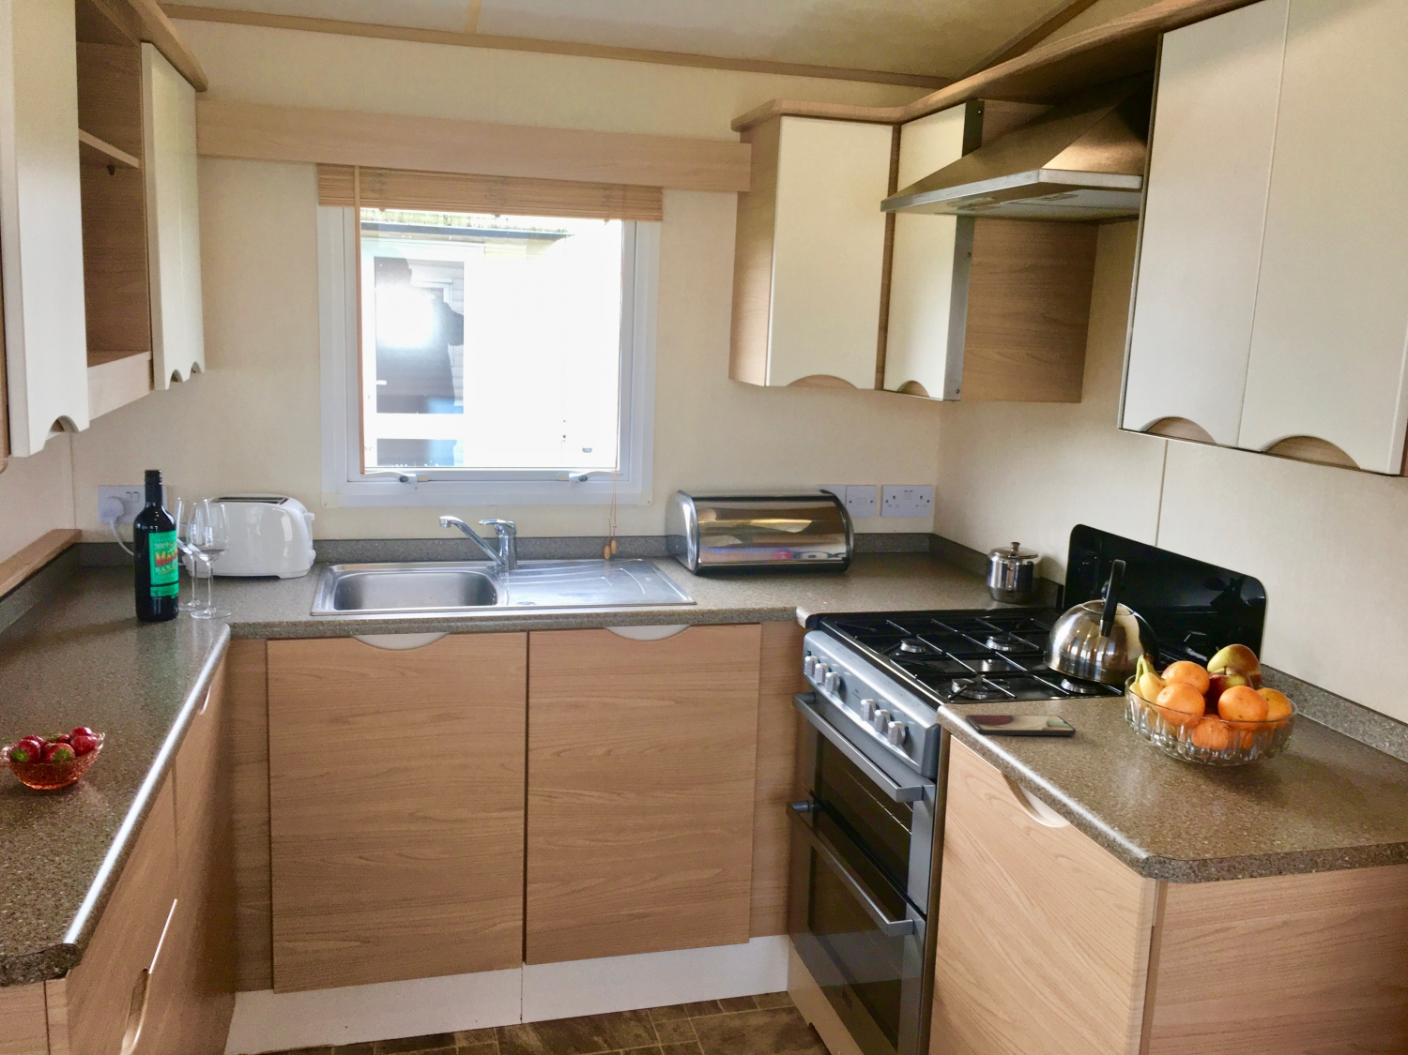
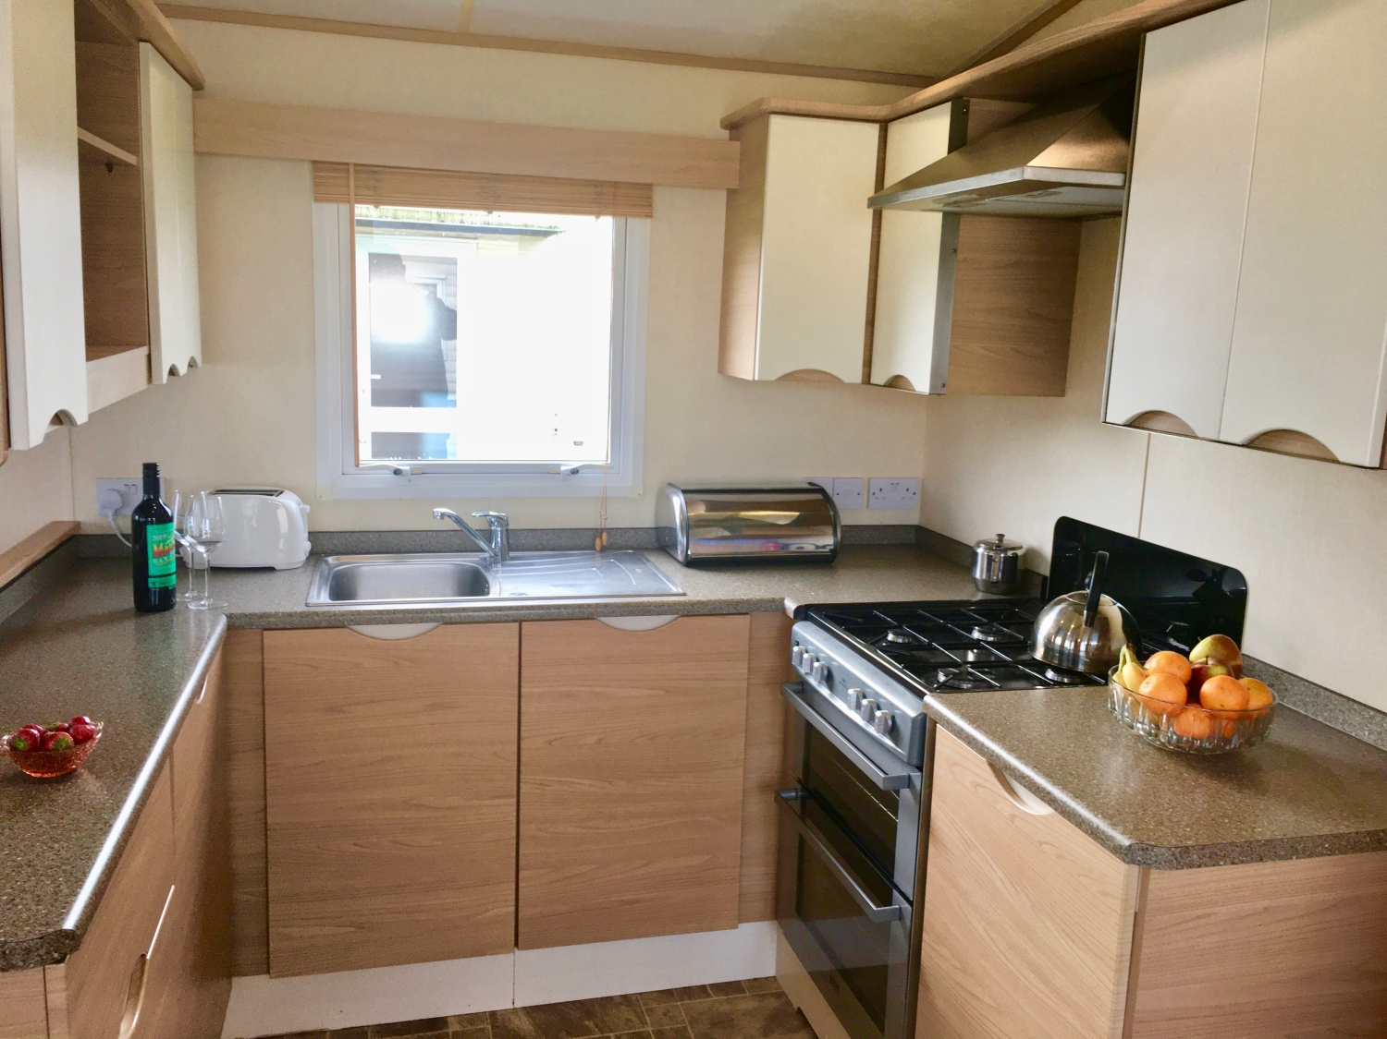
- smartphone [965,714,1077,736]
